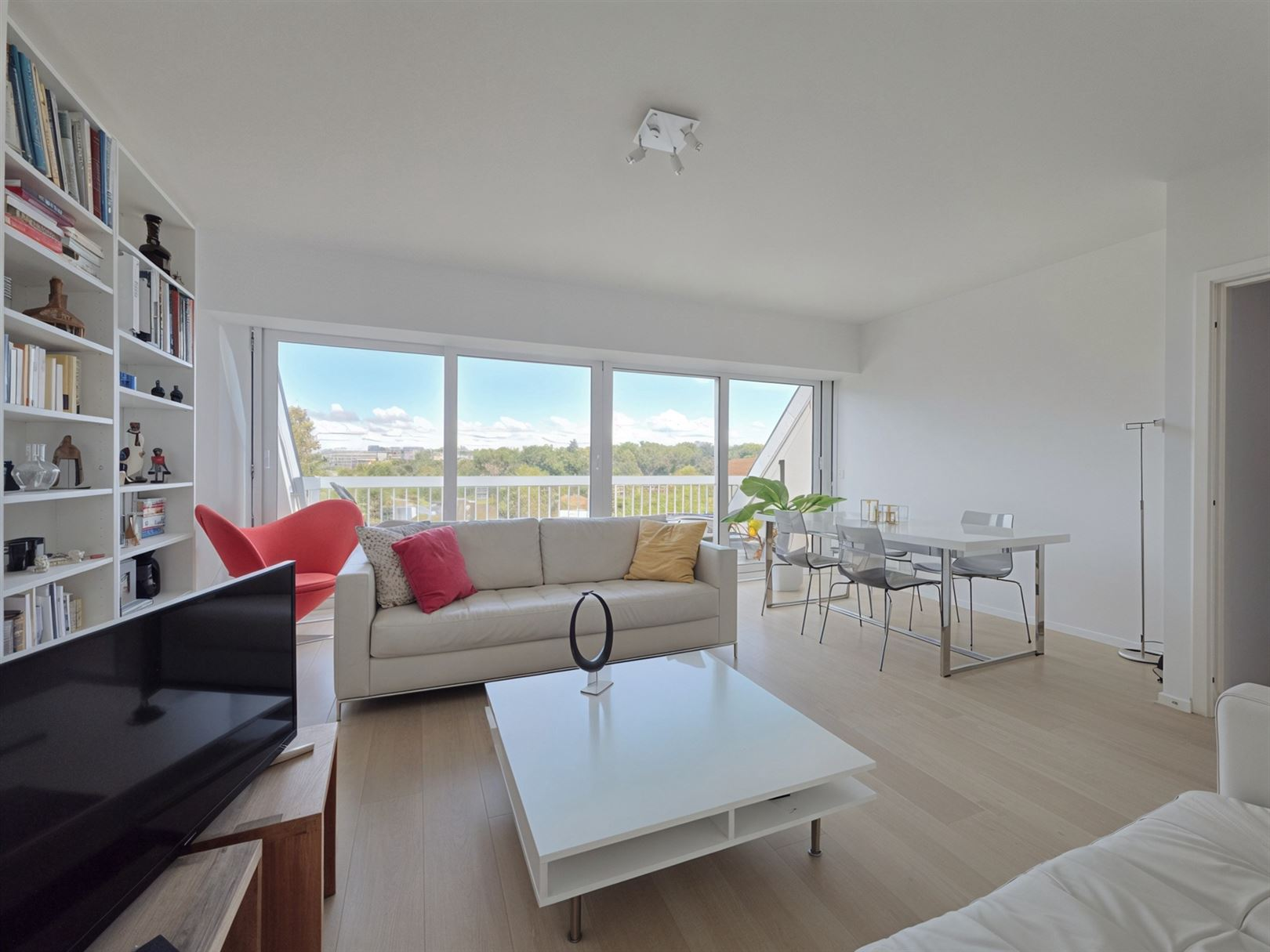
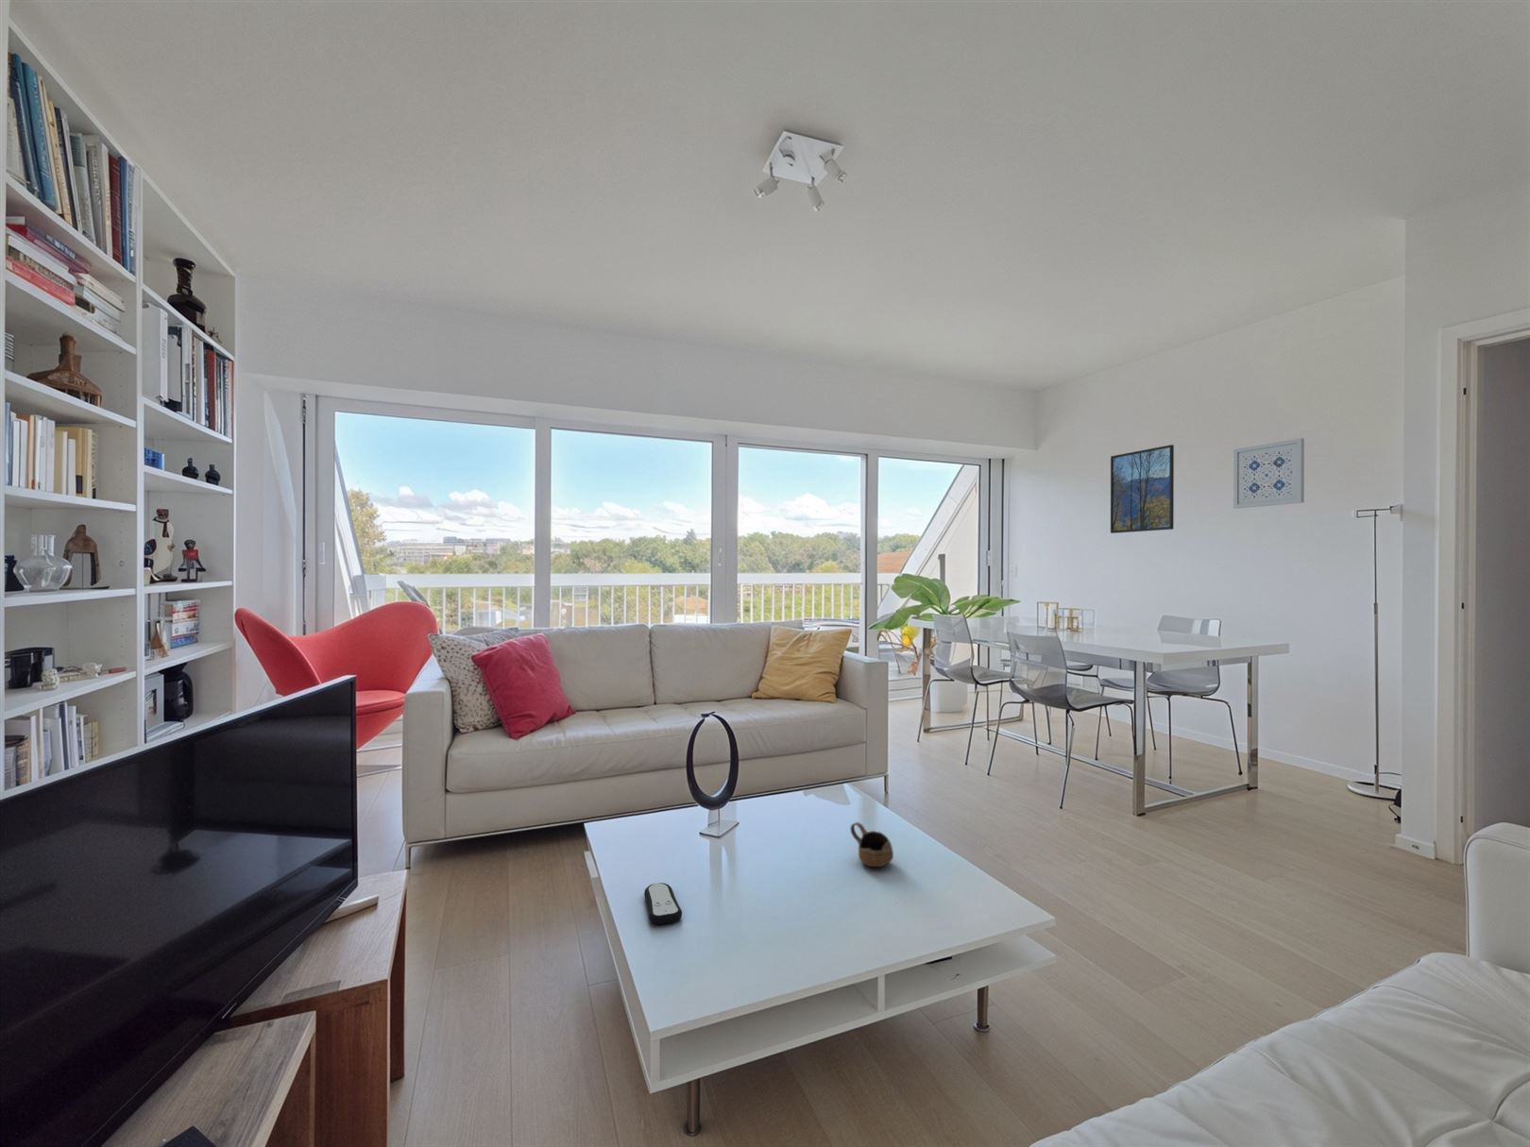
+ cup [849,822,894,867]
+ remote control [643,882,683,925]
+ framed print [1110,443,1175,534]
+ wall art [1232,437,1305,510]
